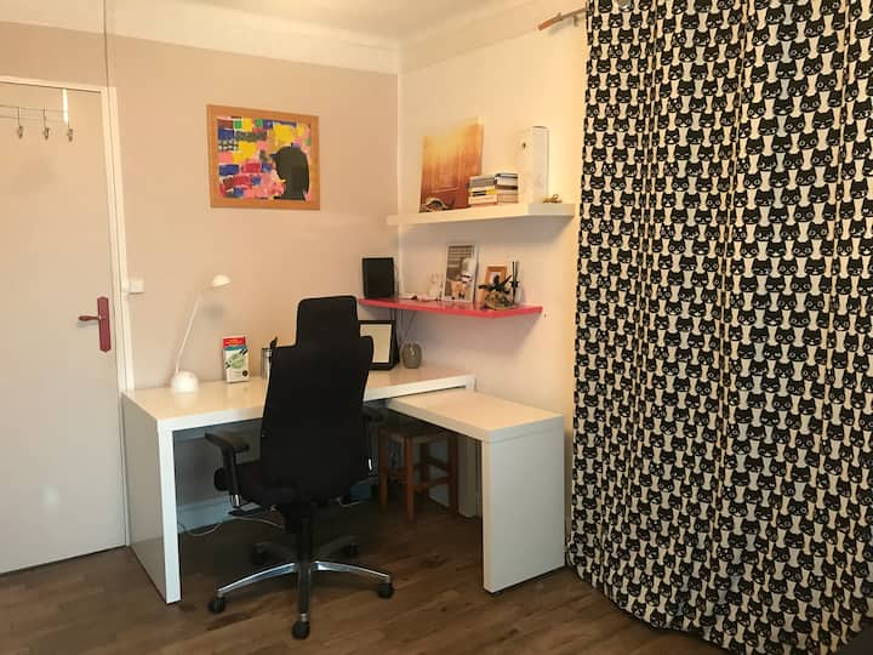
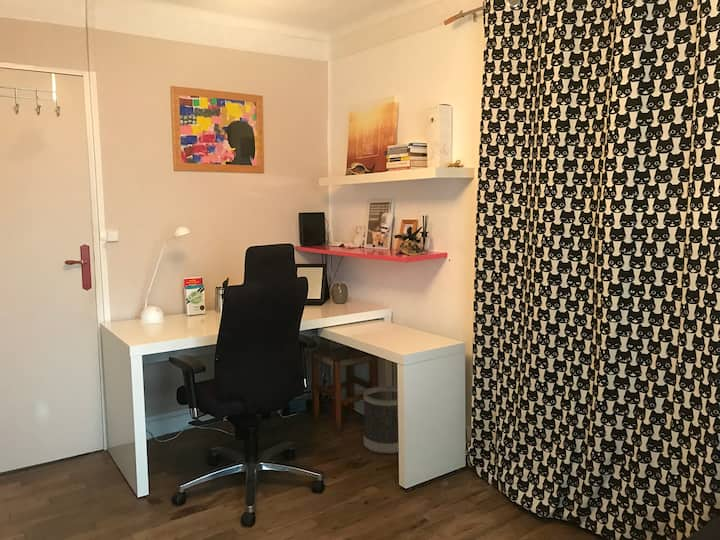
+ wastebasket [362,385,399,455]
